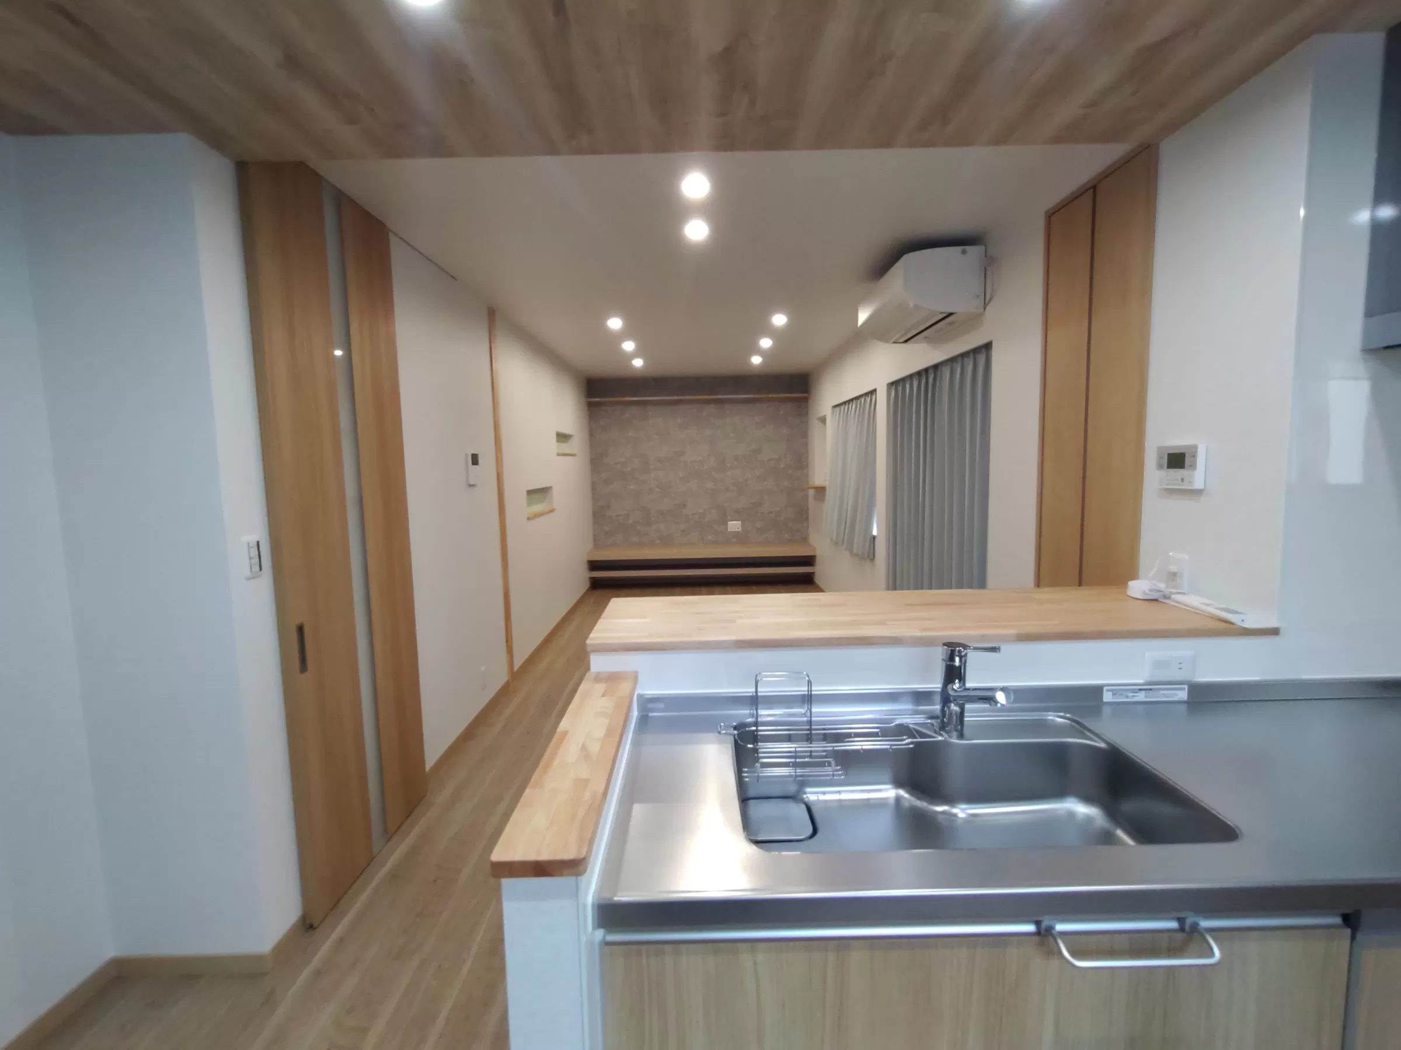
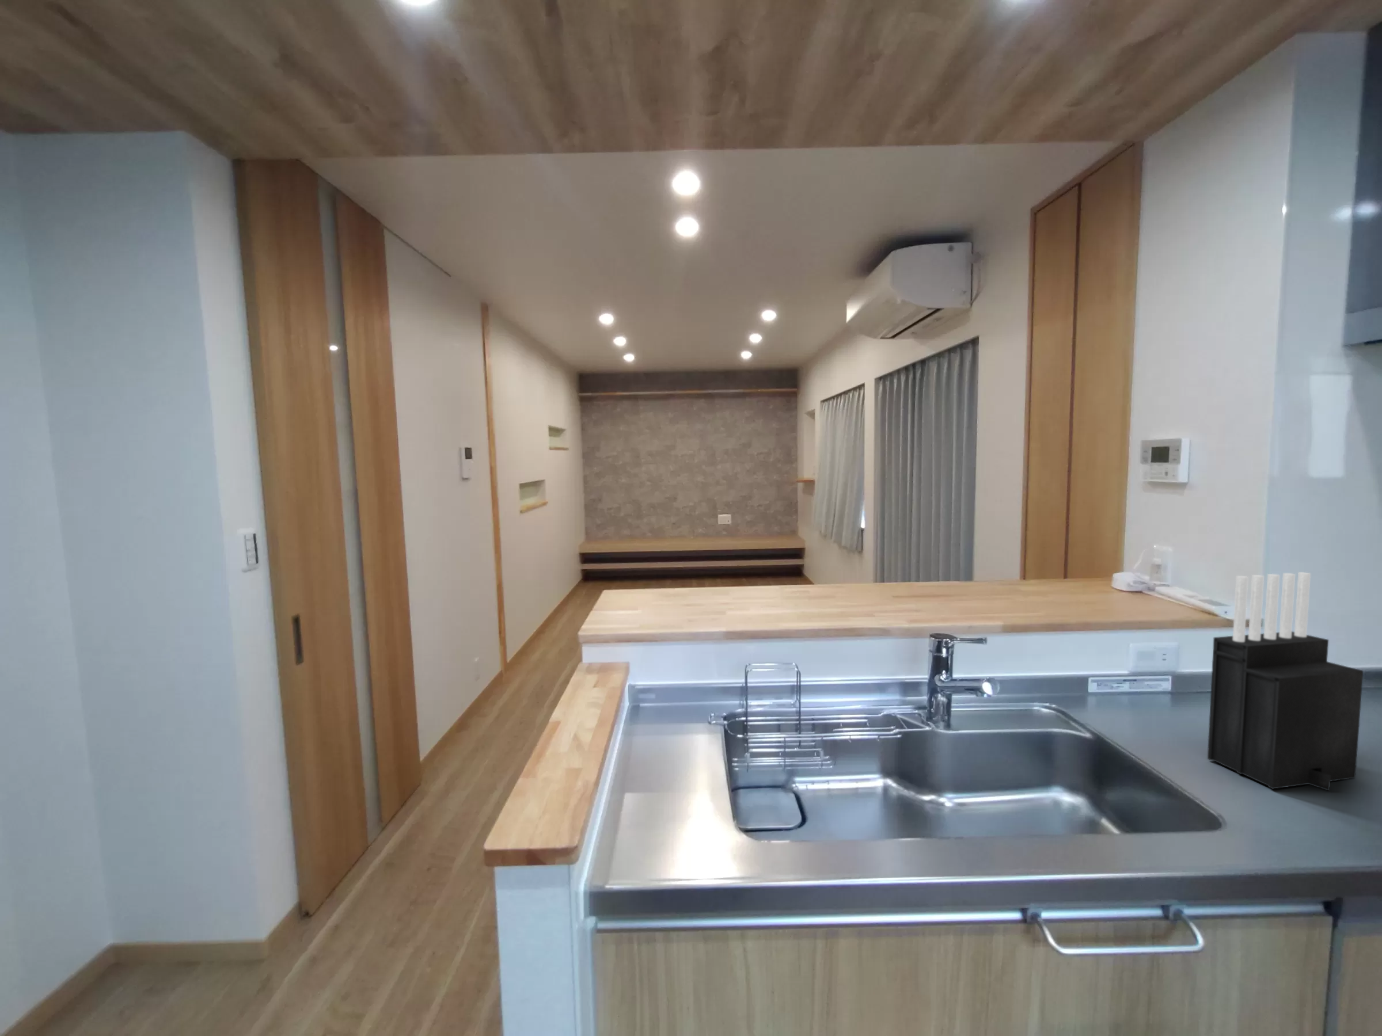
+ knife block [1207,571,1364,791]
